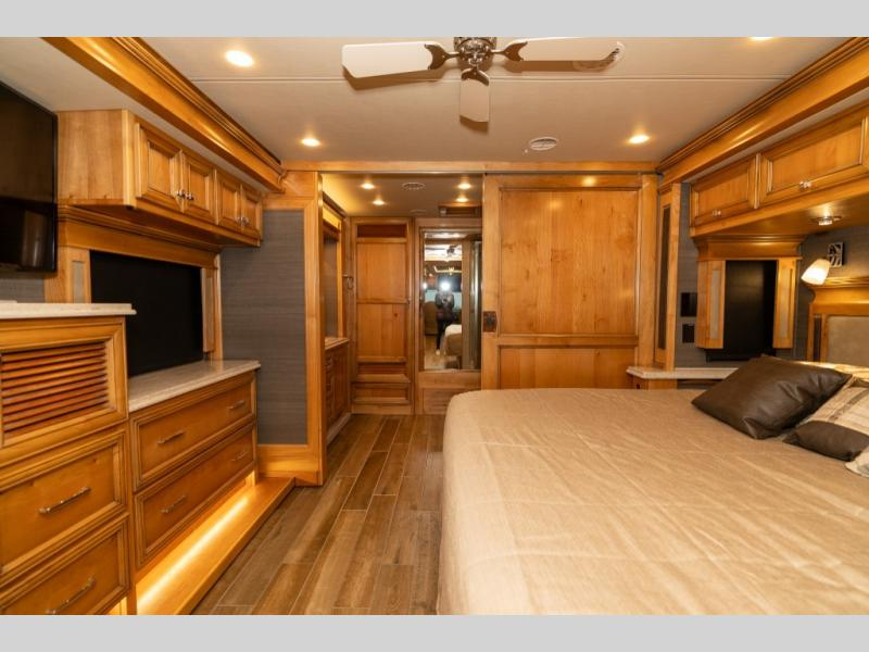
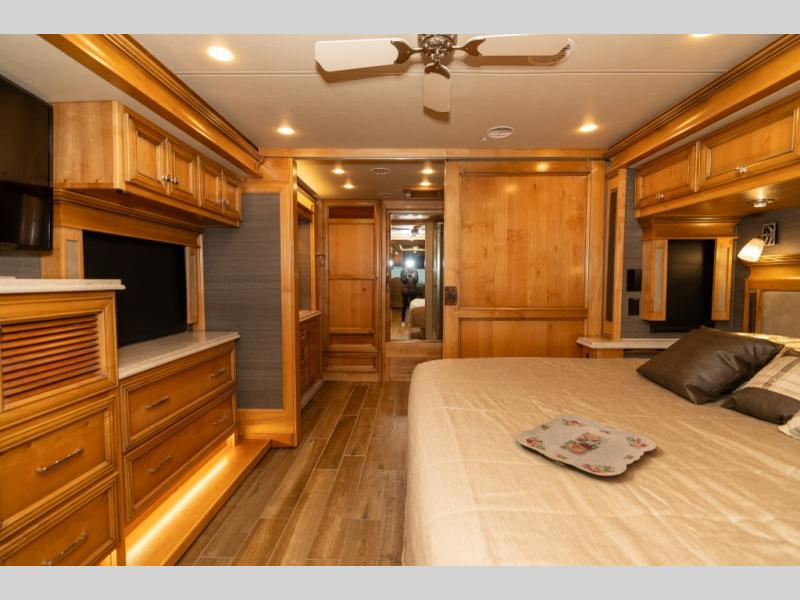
+ serving tray [515,414,657,477]
